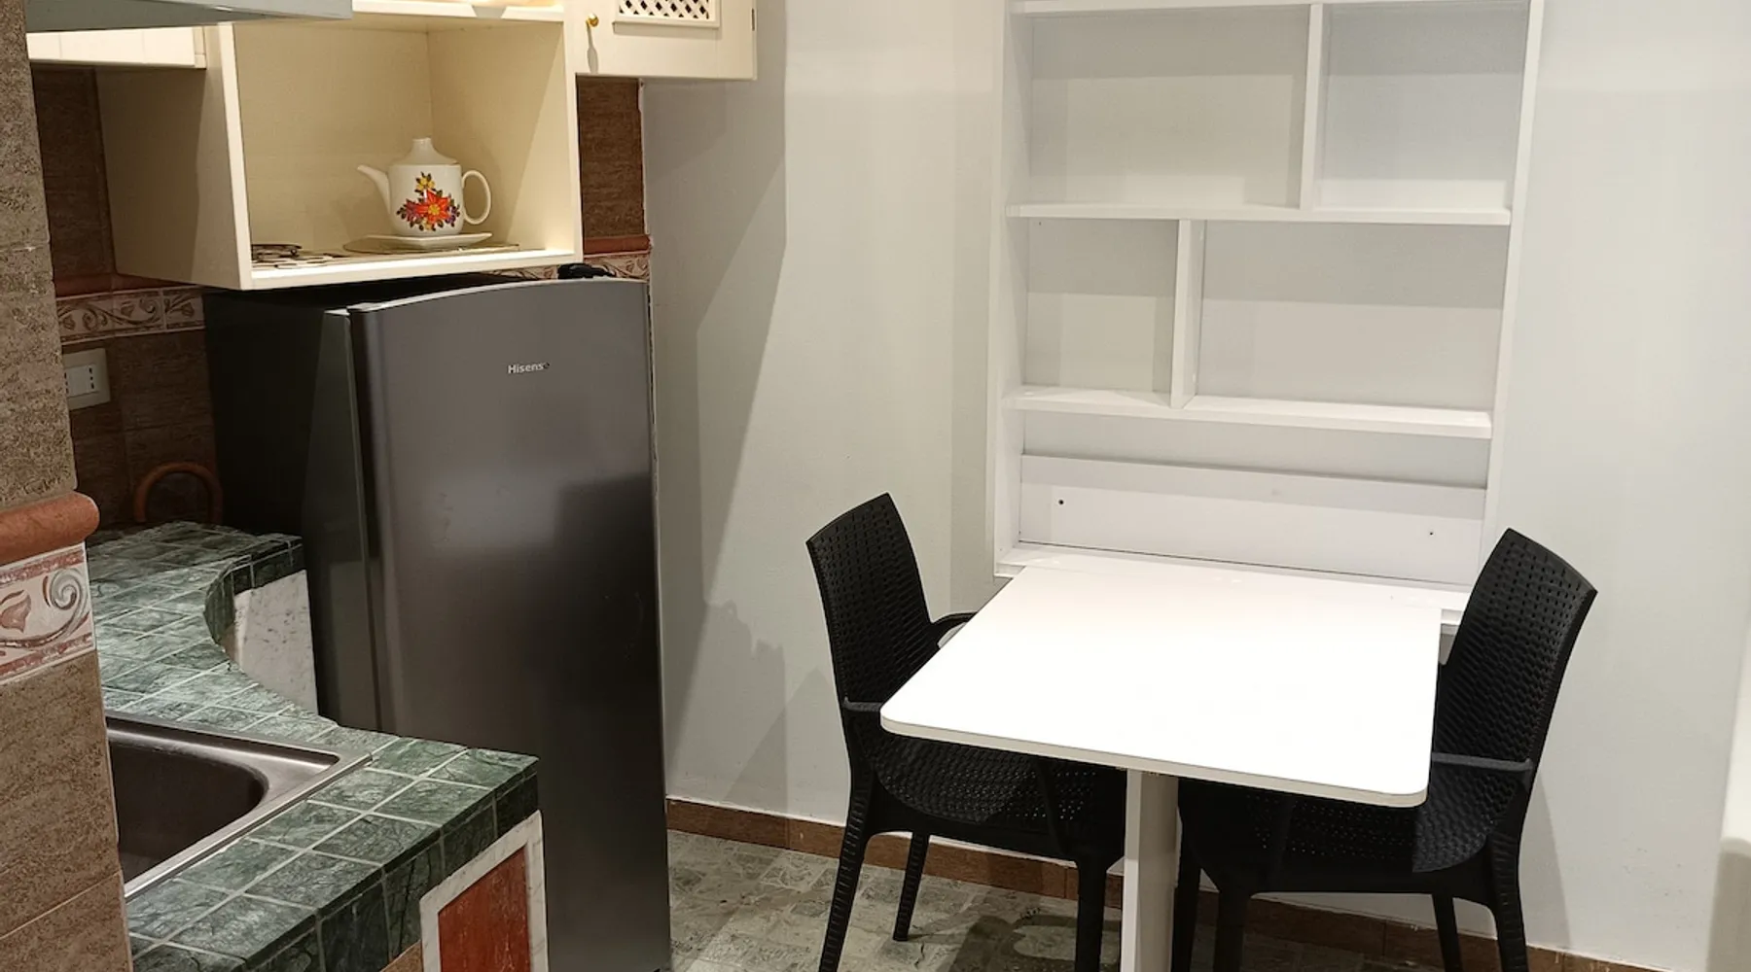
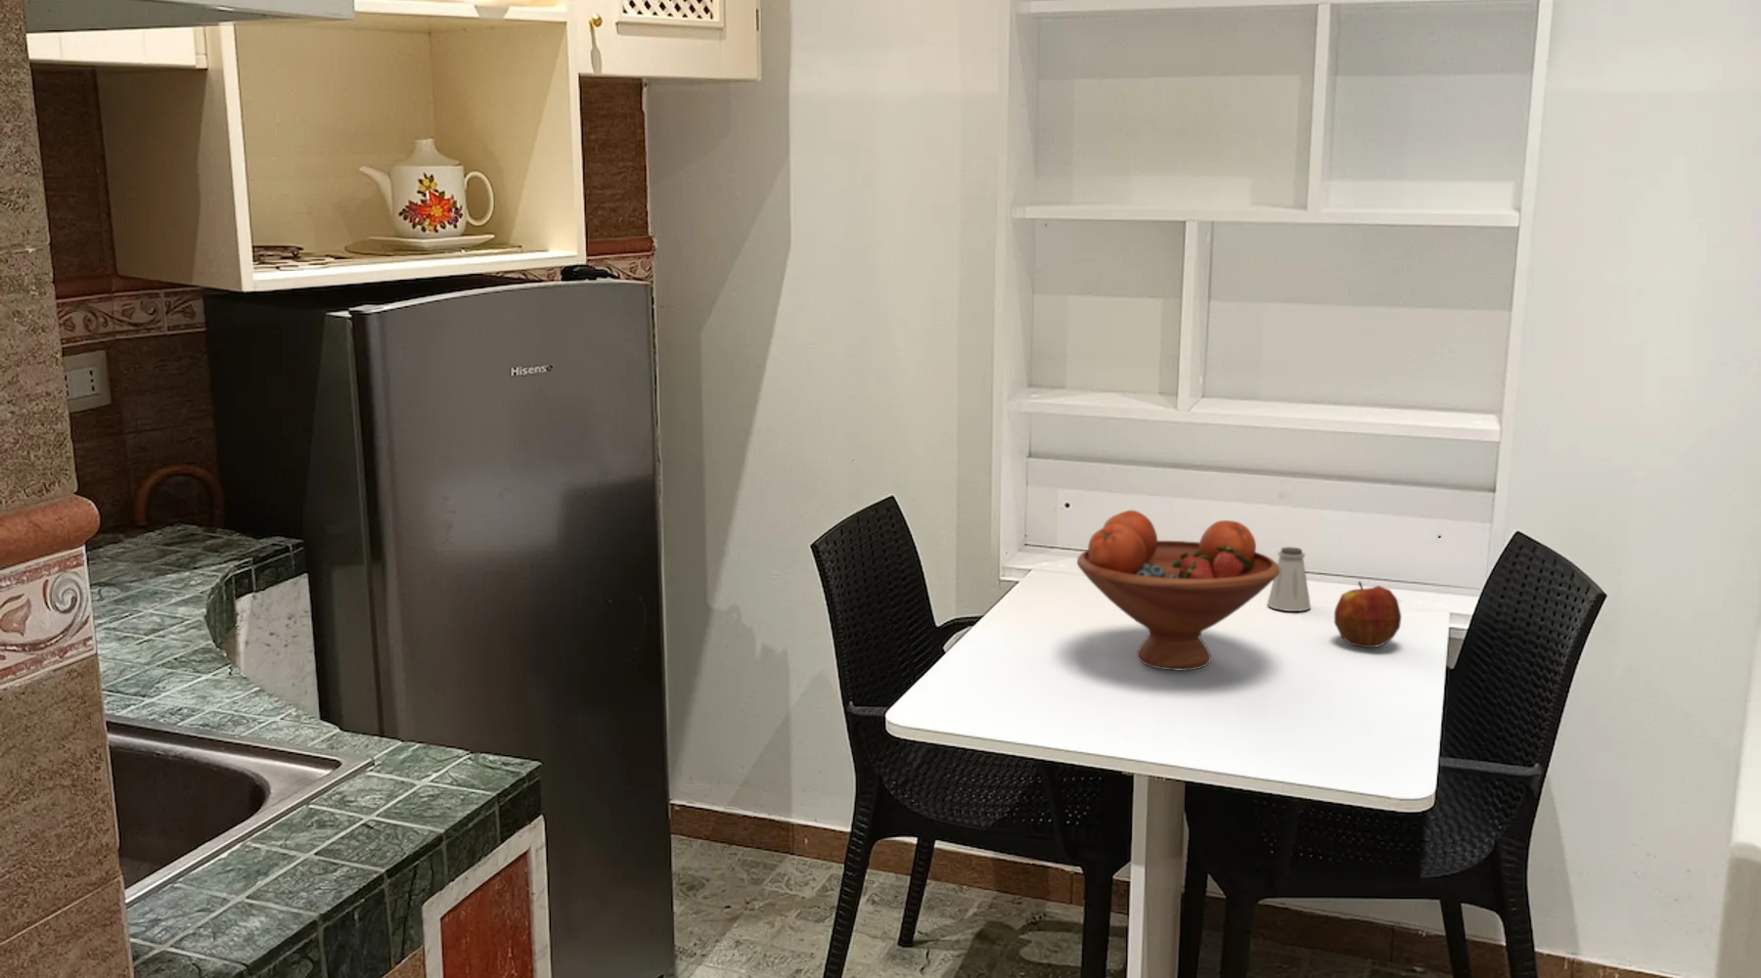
+ saltshaker [1266,546,1312,612]
+ apple [1333,581,1402,648]
+ fruit bowl [1076,509,1279,672]
